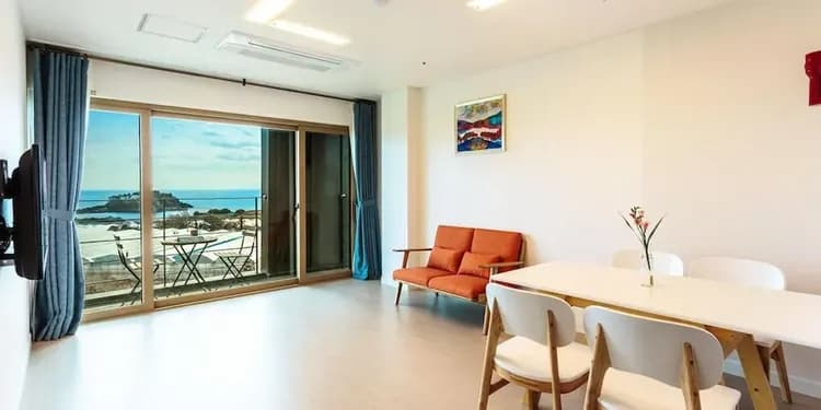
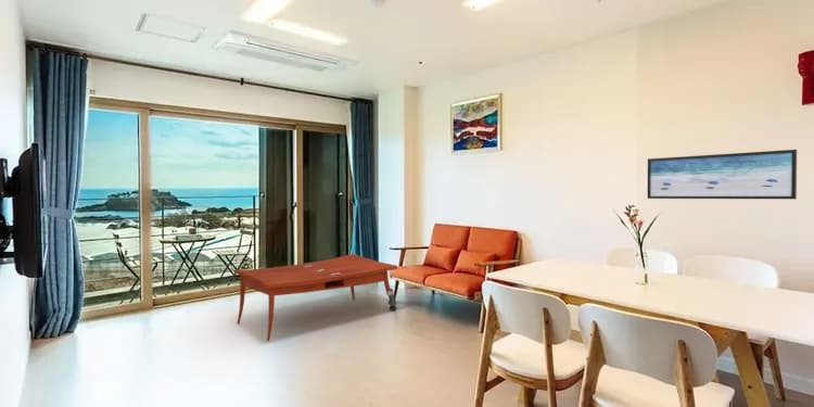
+ coffee table [233,253,398,342]
+ wall art [647,149,798,200]
